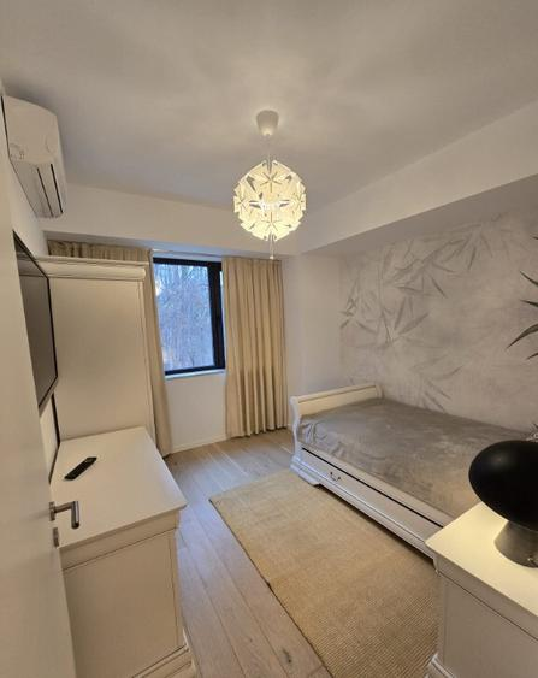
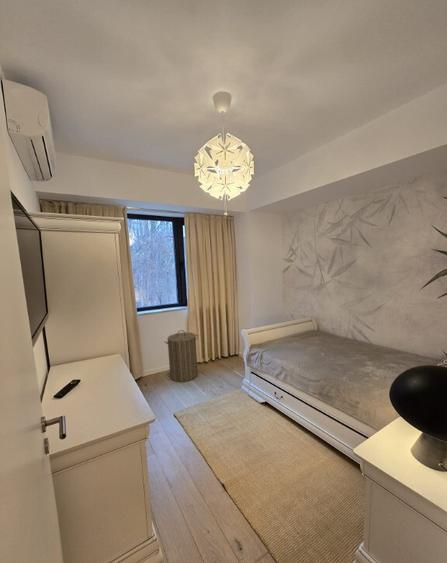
+ laundry hamper [164,329,199,383]
